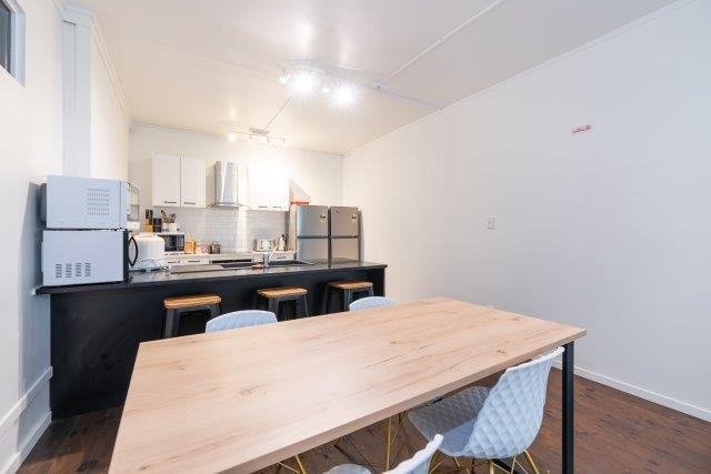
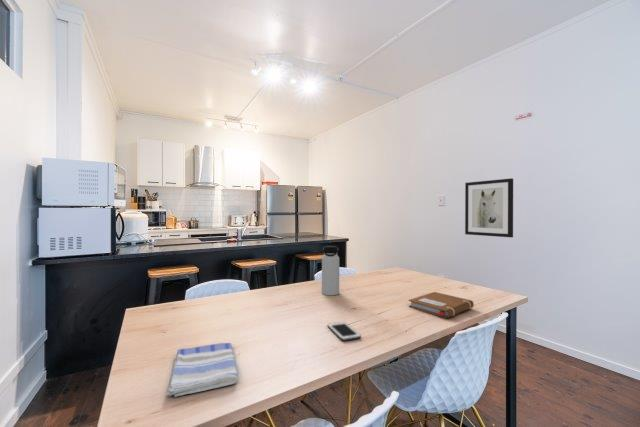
+ water bottle [321,245,340,296]
+ dish towel [165,342,239,398]
+ cell phone [327,321,362,342]
+ notebook [408,291,475,319]
+ wall art [464,177,514,238]
